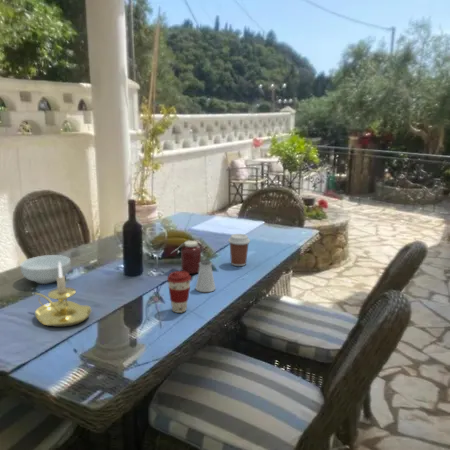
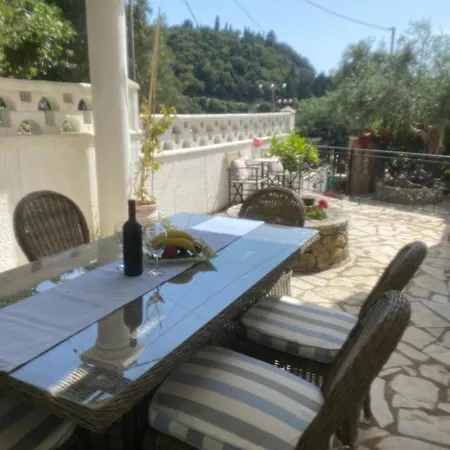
- candle holder [33,262,93,328]
- saltshaker [195,259,216,293]
- cereal bowl [19,254,72,285]
- coffee cup [227,233,251,267]
- coffee cup [166,270,192,314]
- jar [171,239,202,275]
